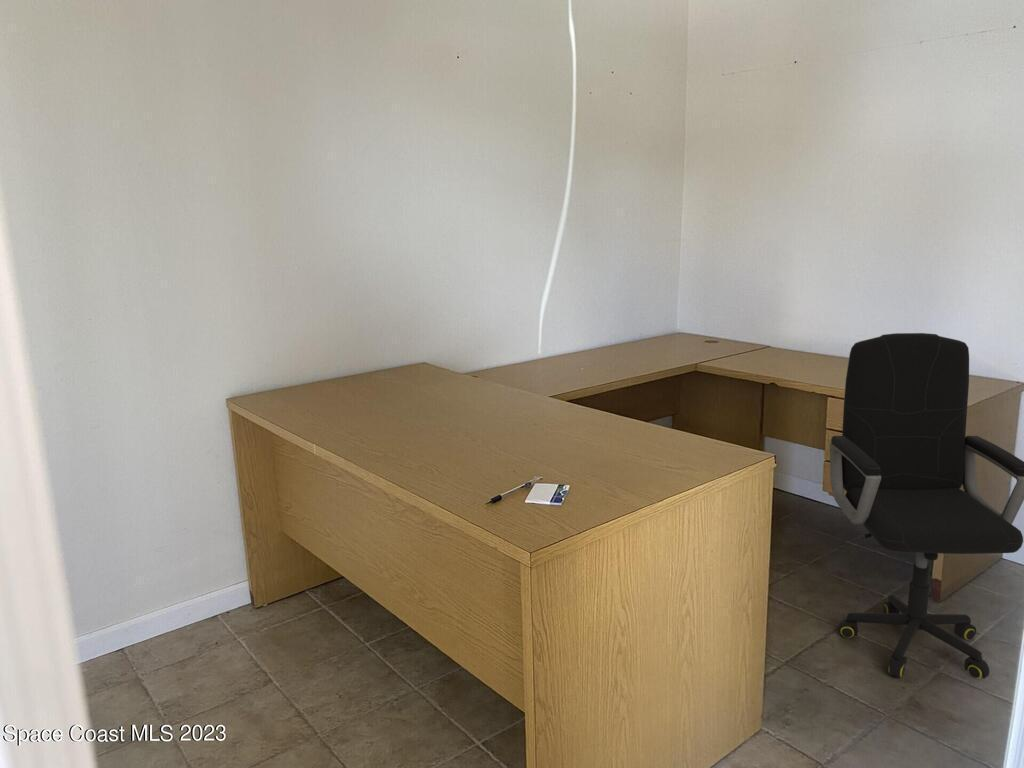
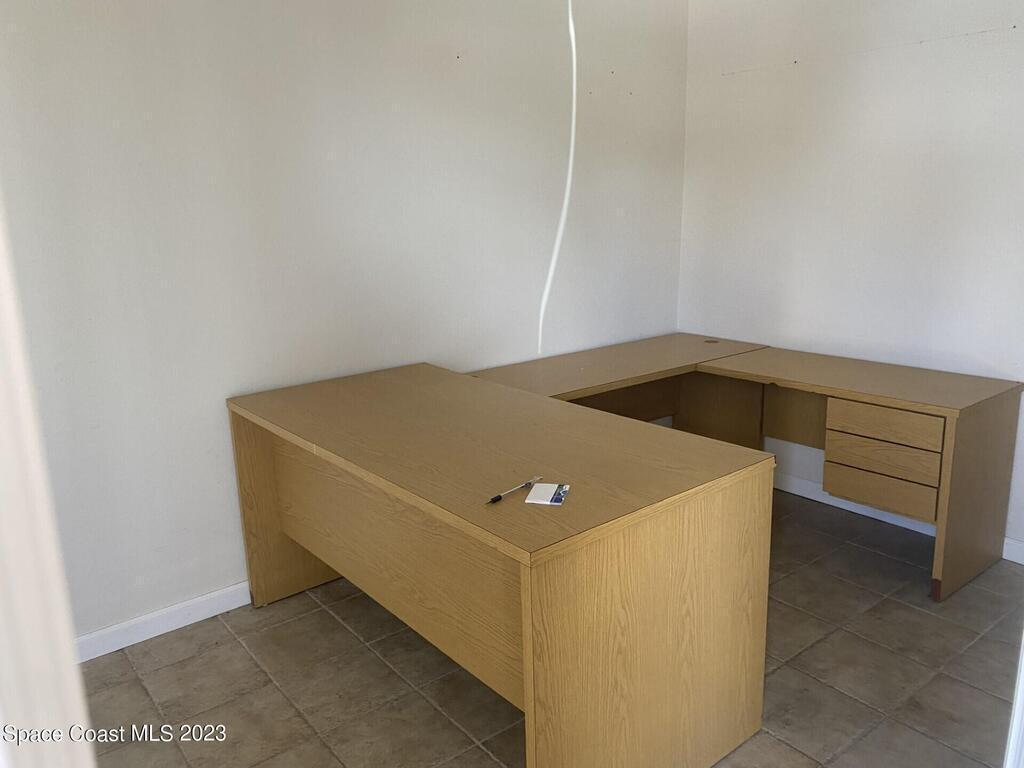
- office chair [829,332,1024,680]
